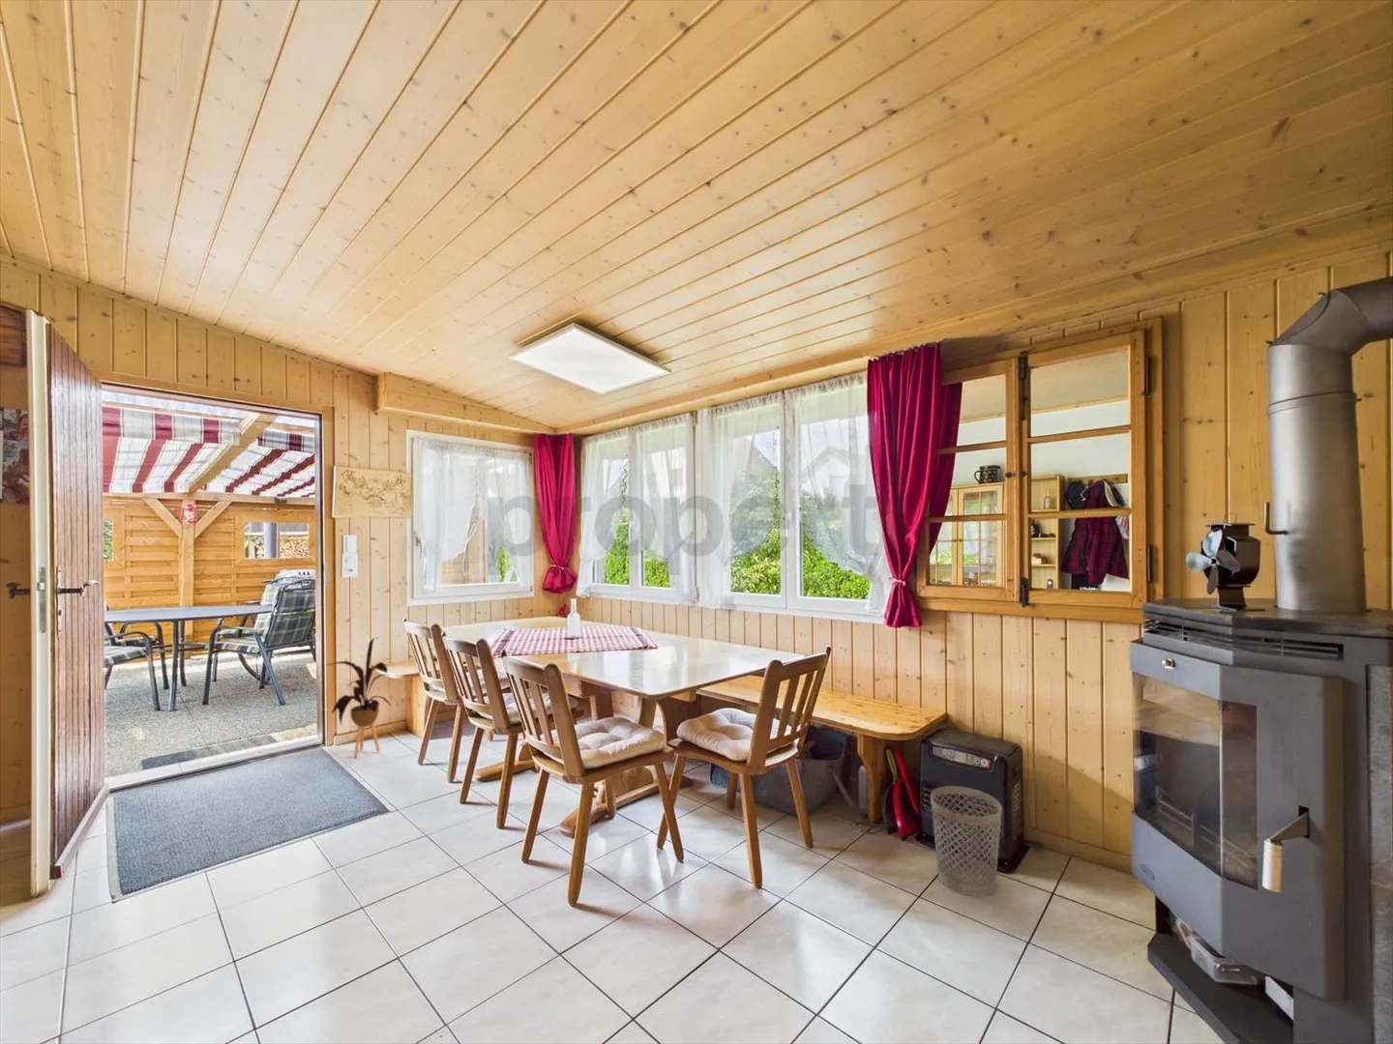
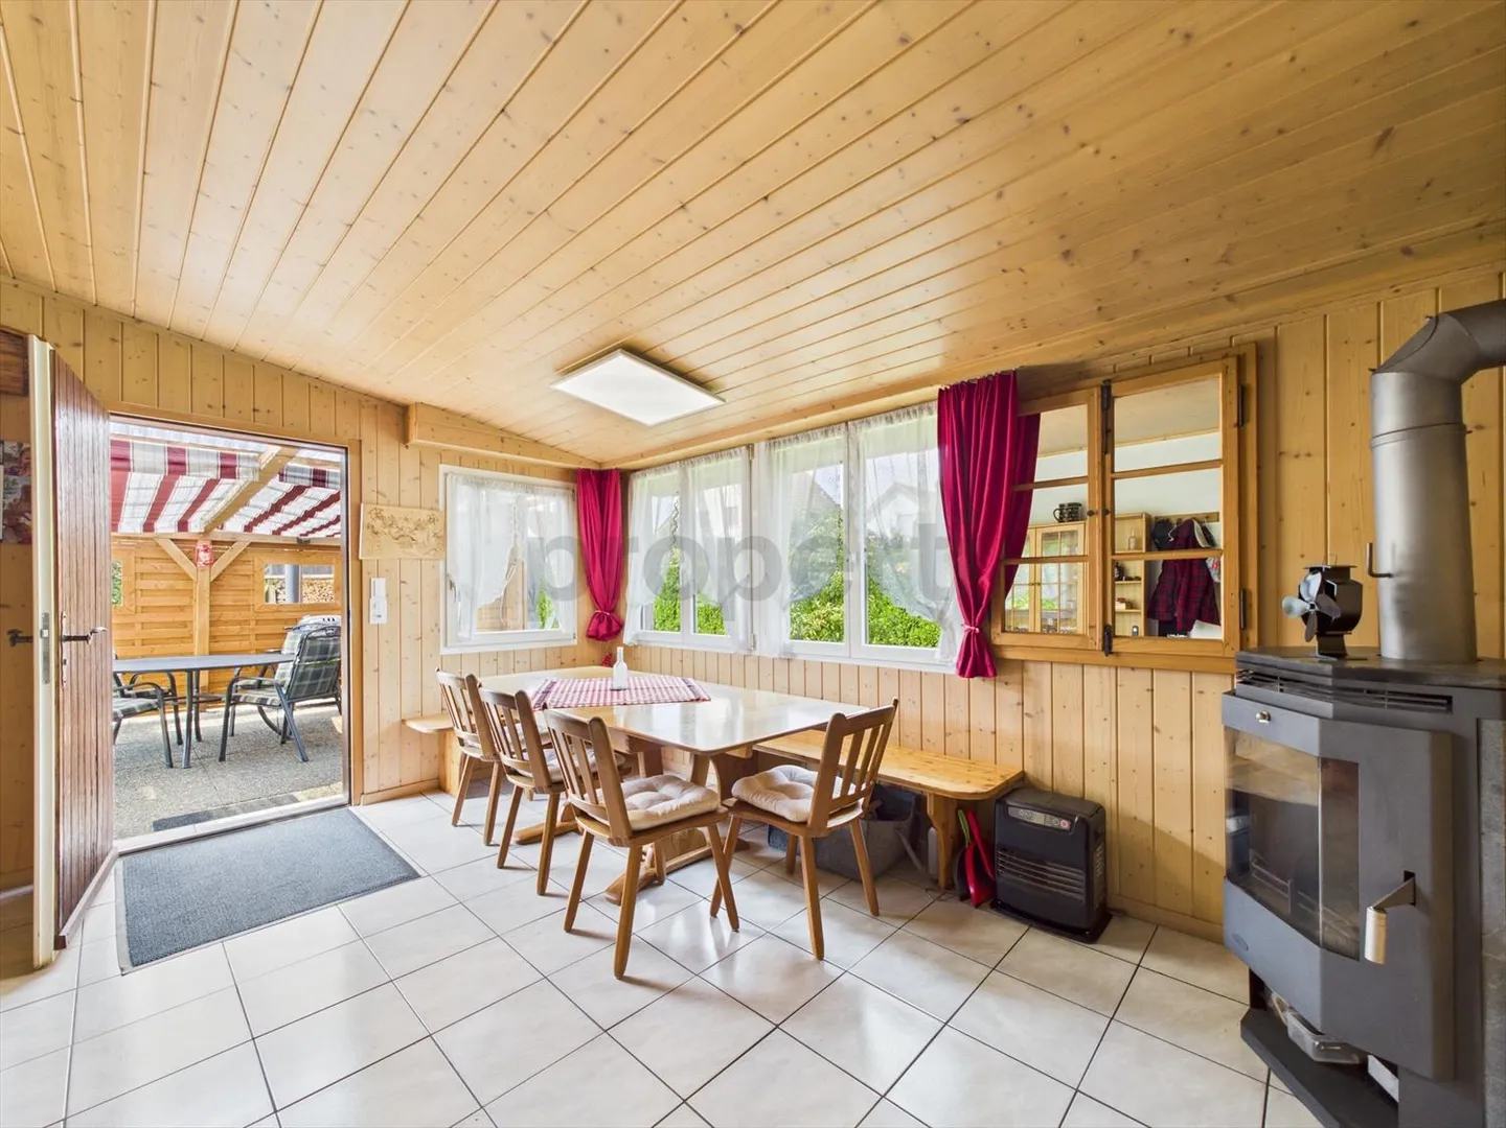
- house plant [325,637,393,759]
- wastebasket [930,785,1004,897]
